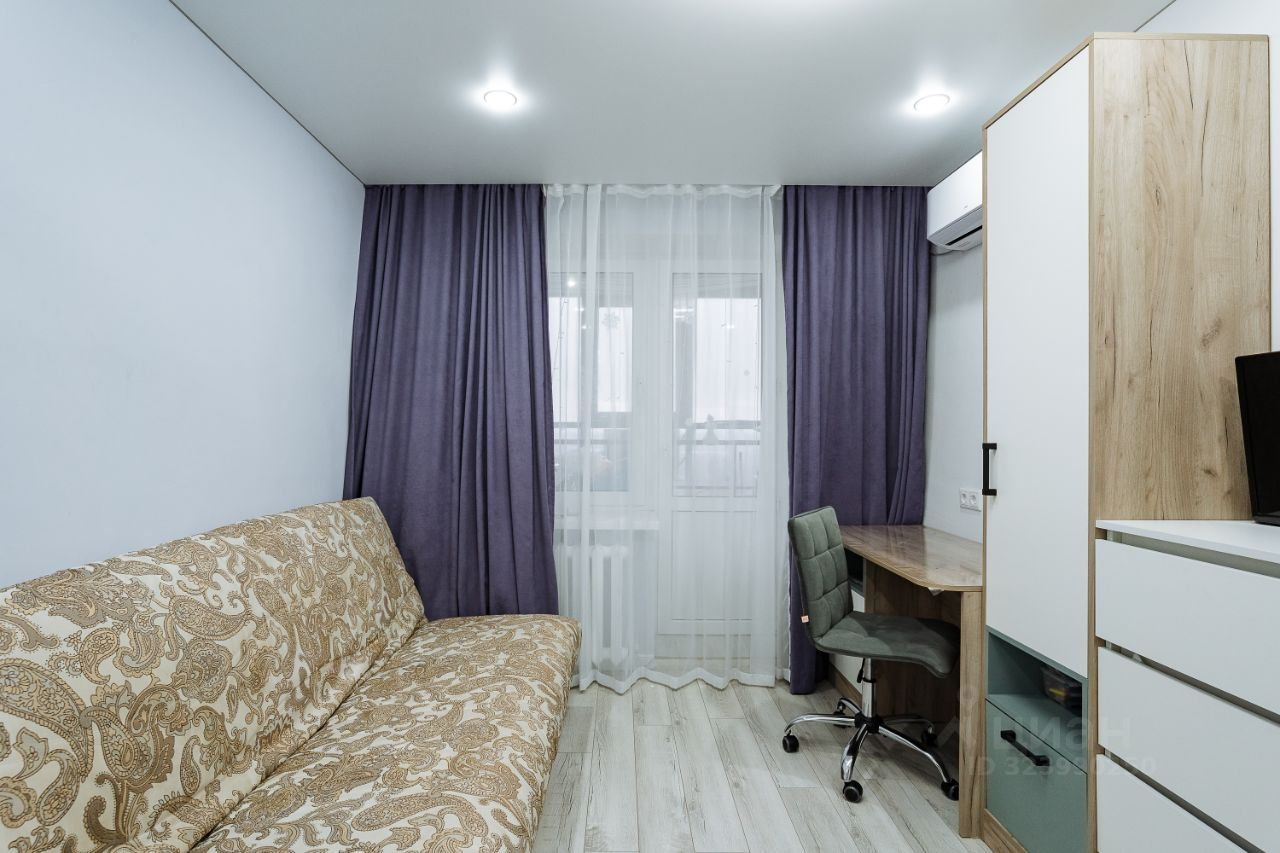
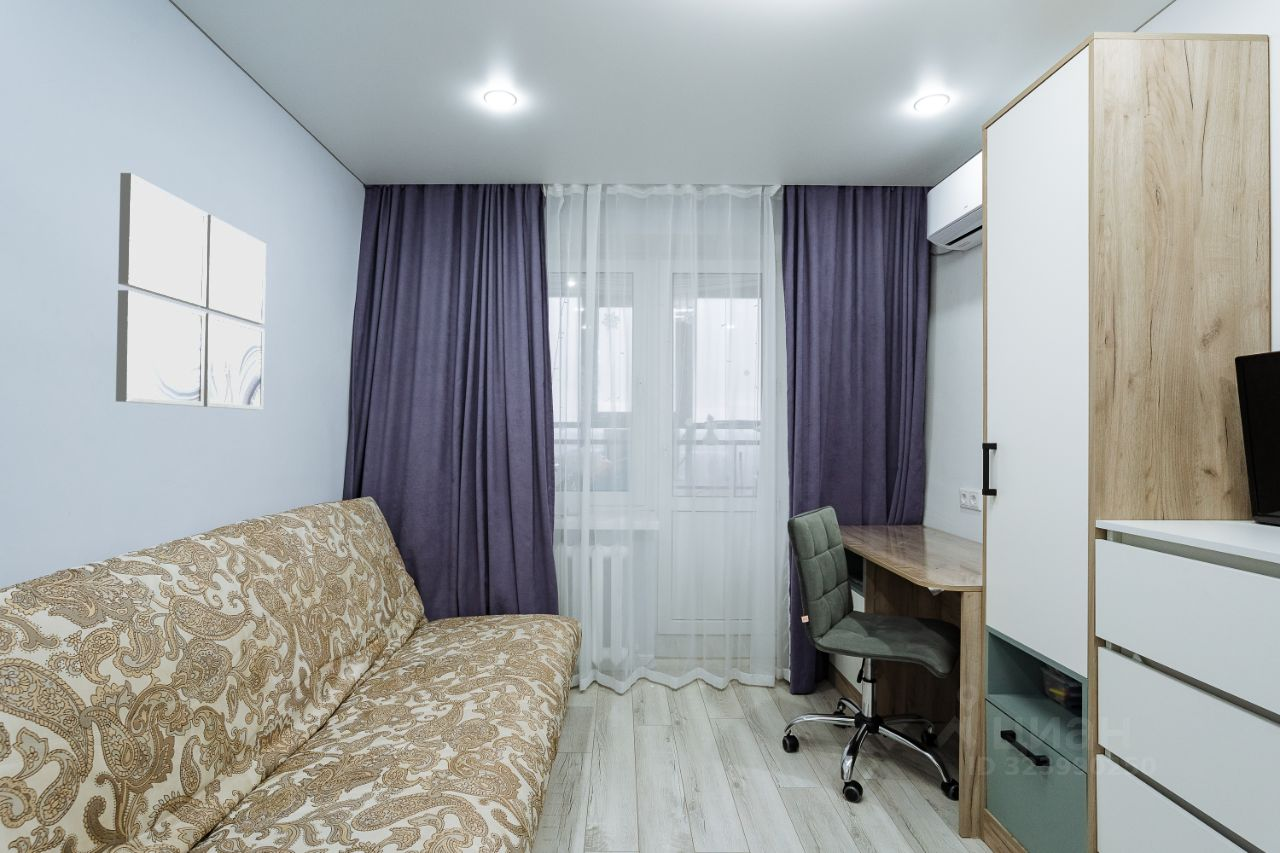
+ wall art [115,172,267,411]
